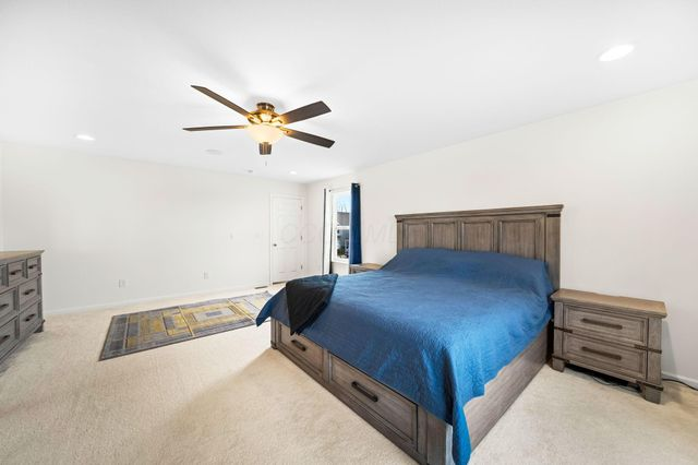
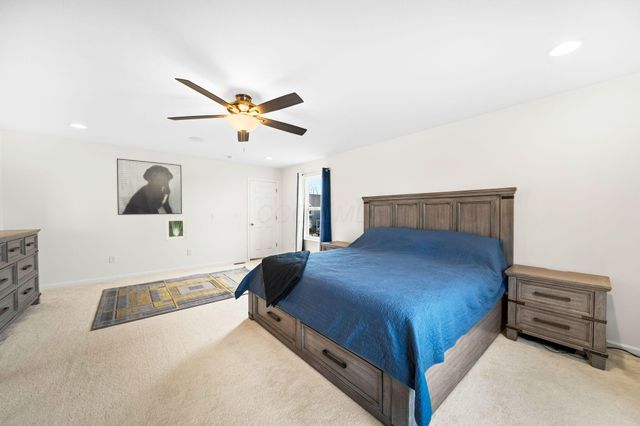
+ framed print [164,216,188,241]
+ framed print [116,157,183,216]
